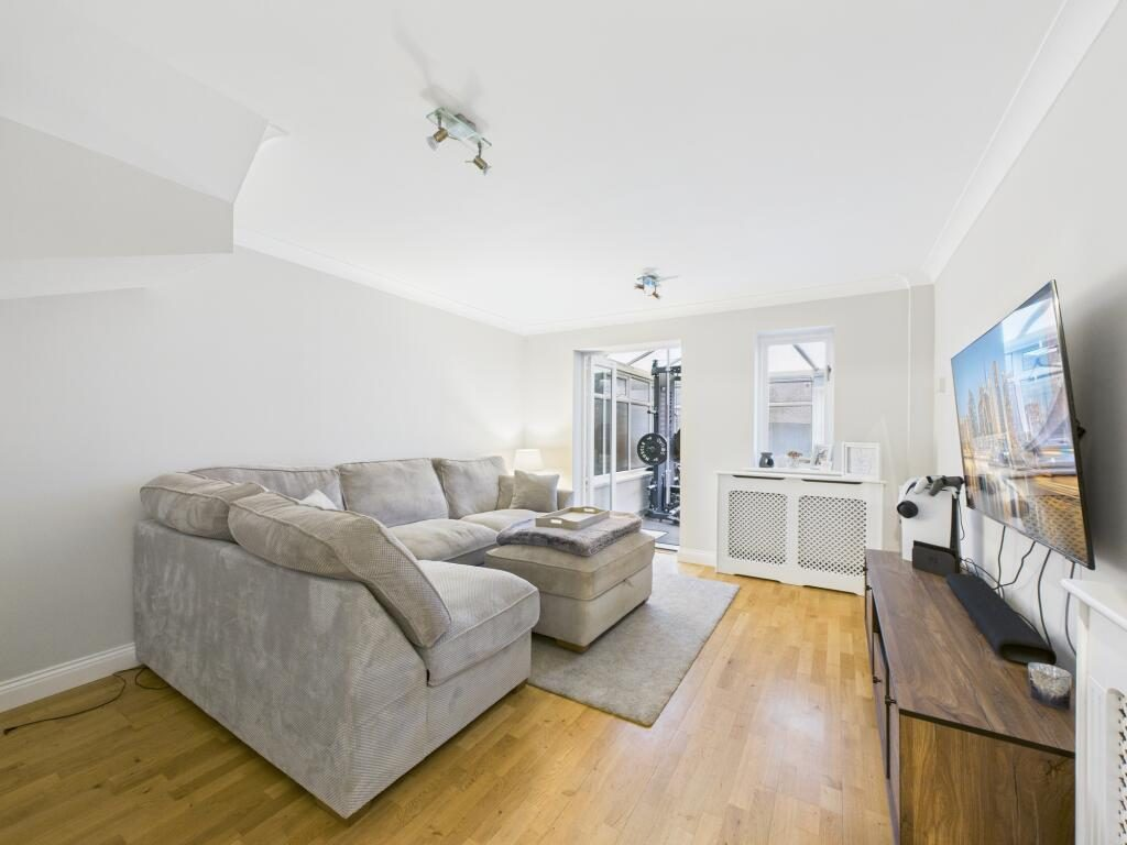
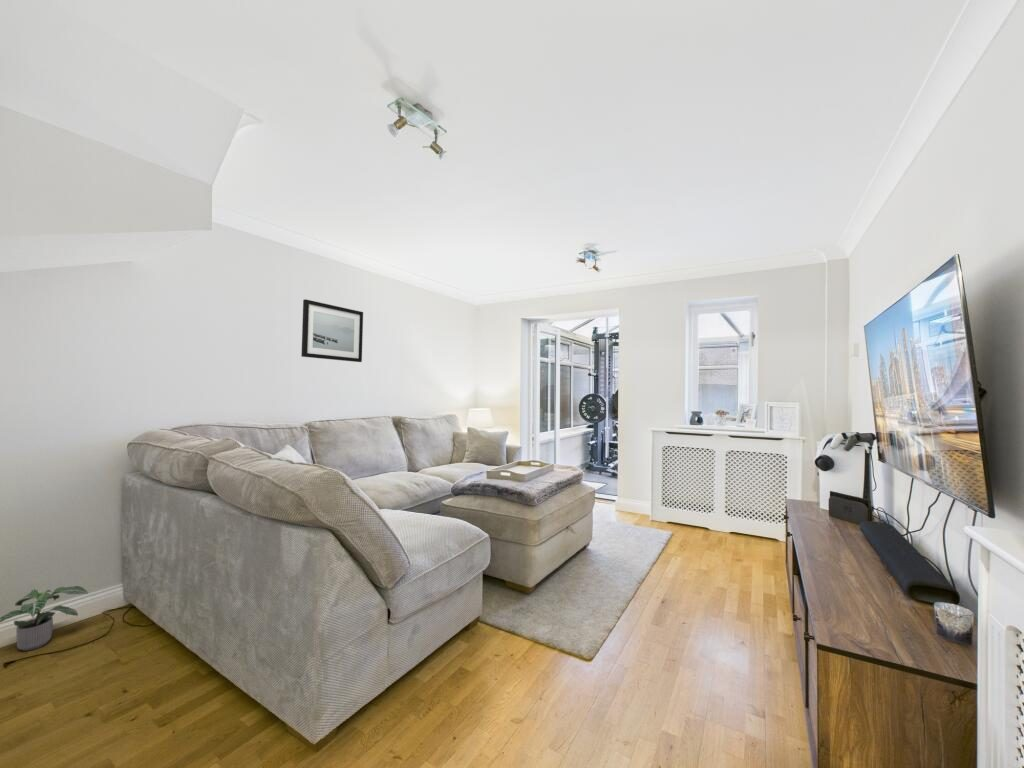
+ potted plant [0,585,89,652]
+ wall art [300,298,364,363]
